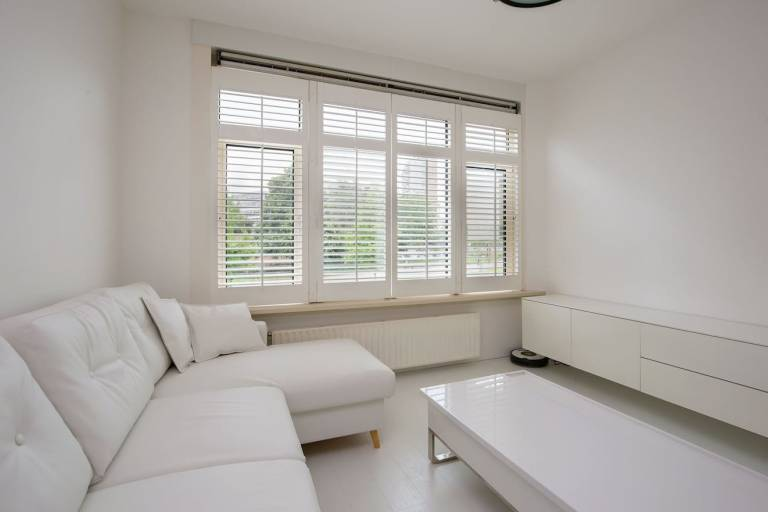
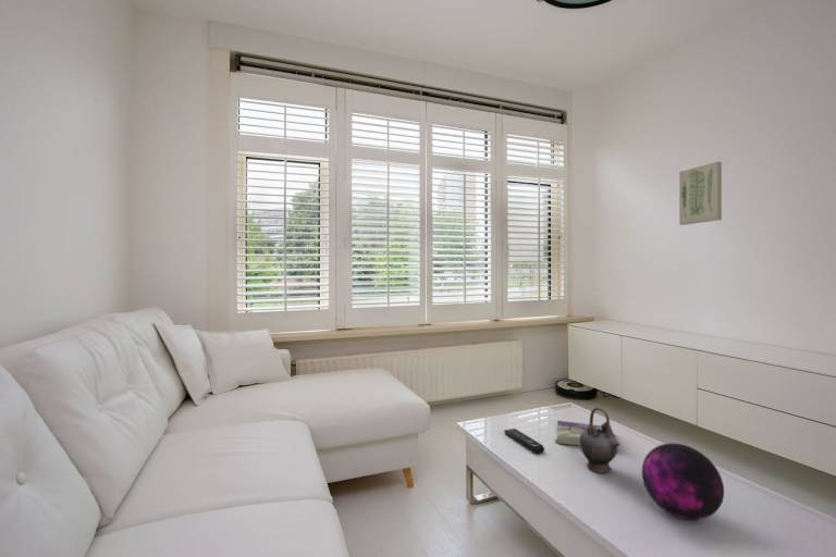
+ decorative orb [641,442,725,521]
+ wall art [678,161,723,226]
+ book [554,420,618,446]
+ teapot [579,406,622,473]
+ remote control [503,428,545,455]
